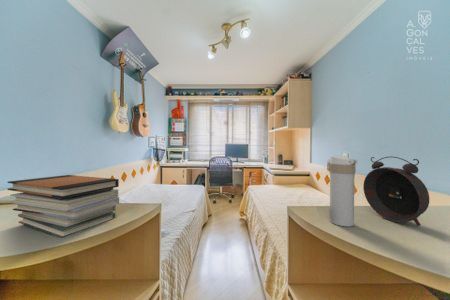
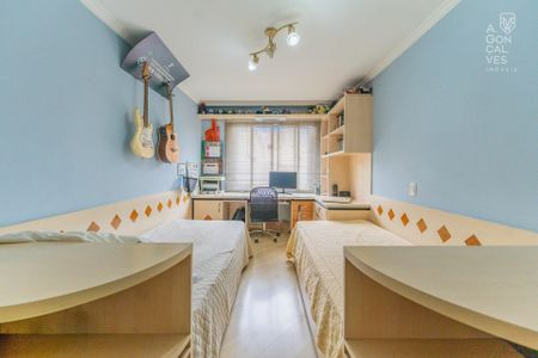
- alarm clock [362,155,430,227]
- book stack [6,174,120,239]
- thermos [326,154,359,228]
